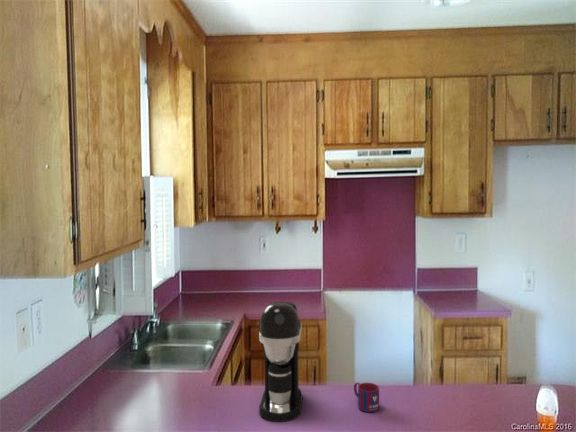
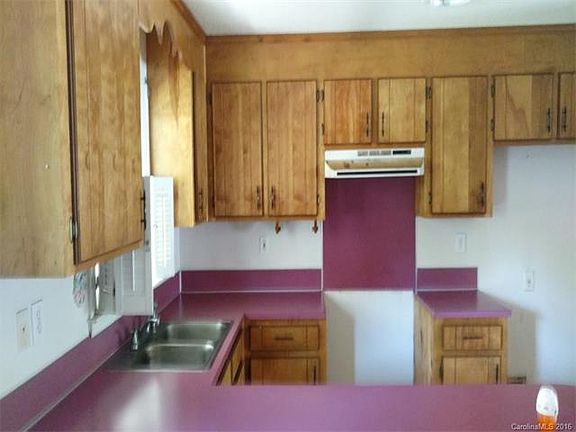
- coffee maker [258,301,304,423]
- mug [353,382,380,413]
